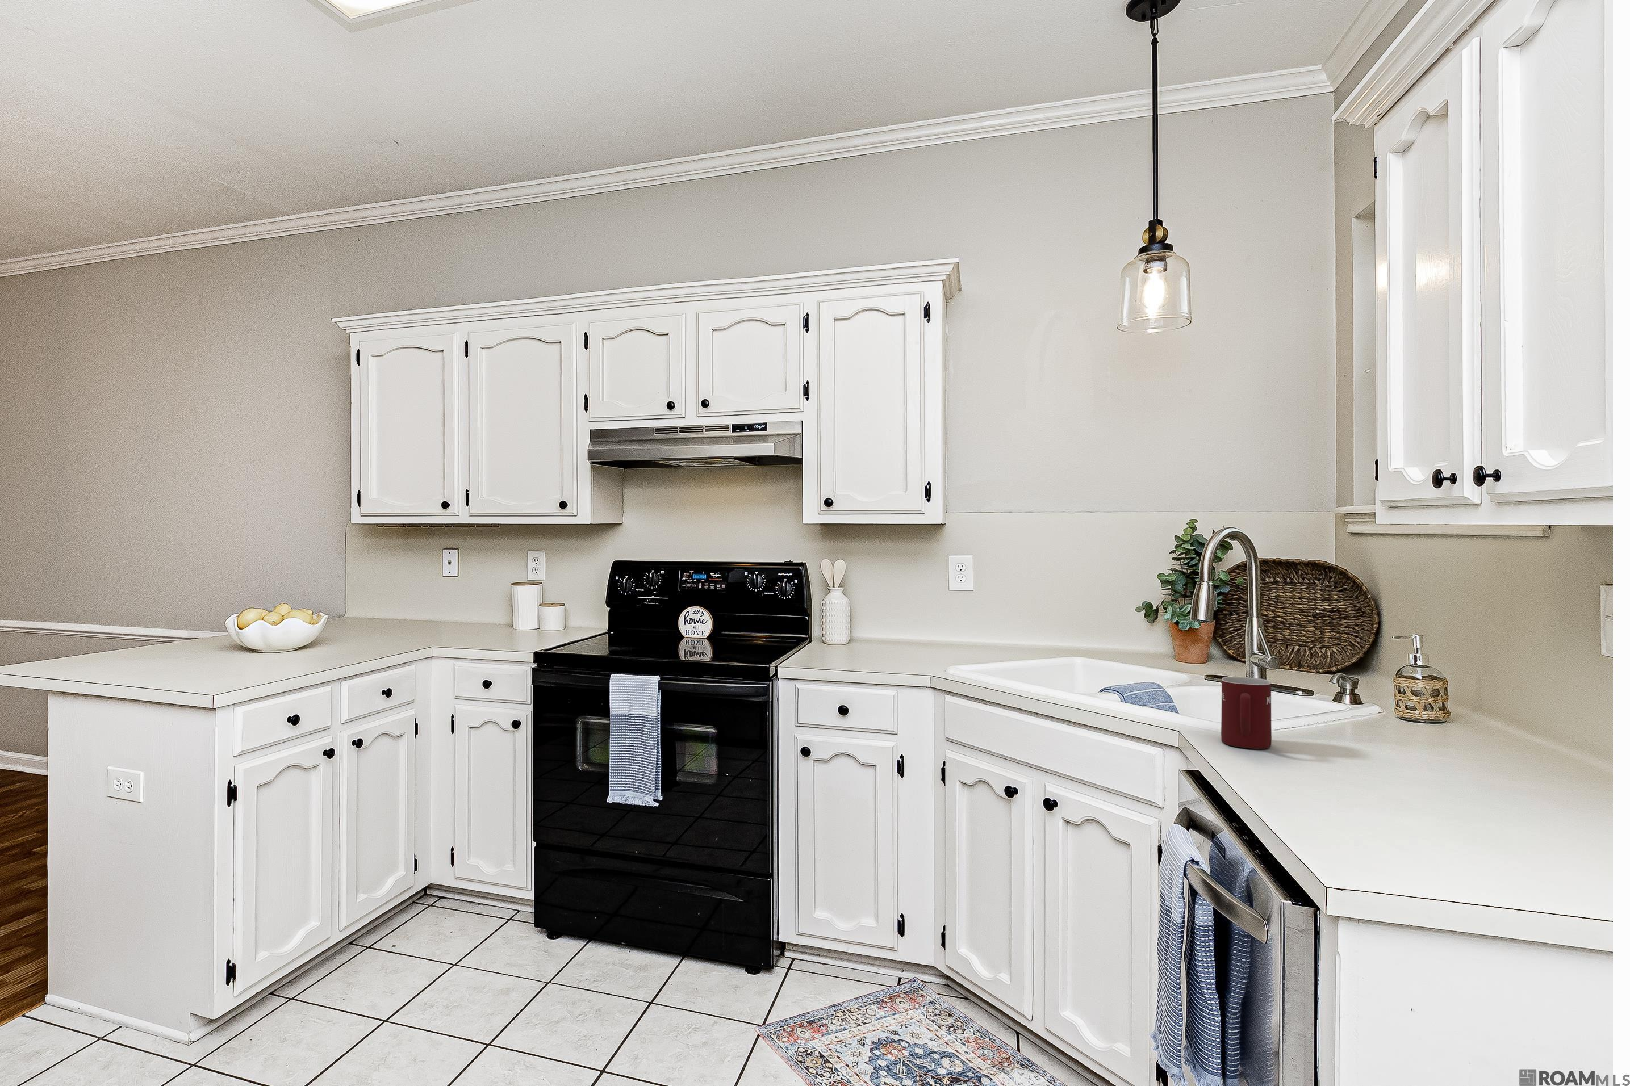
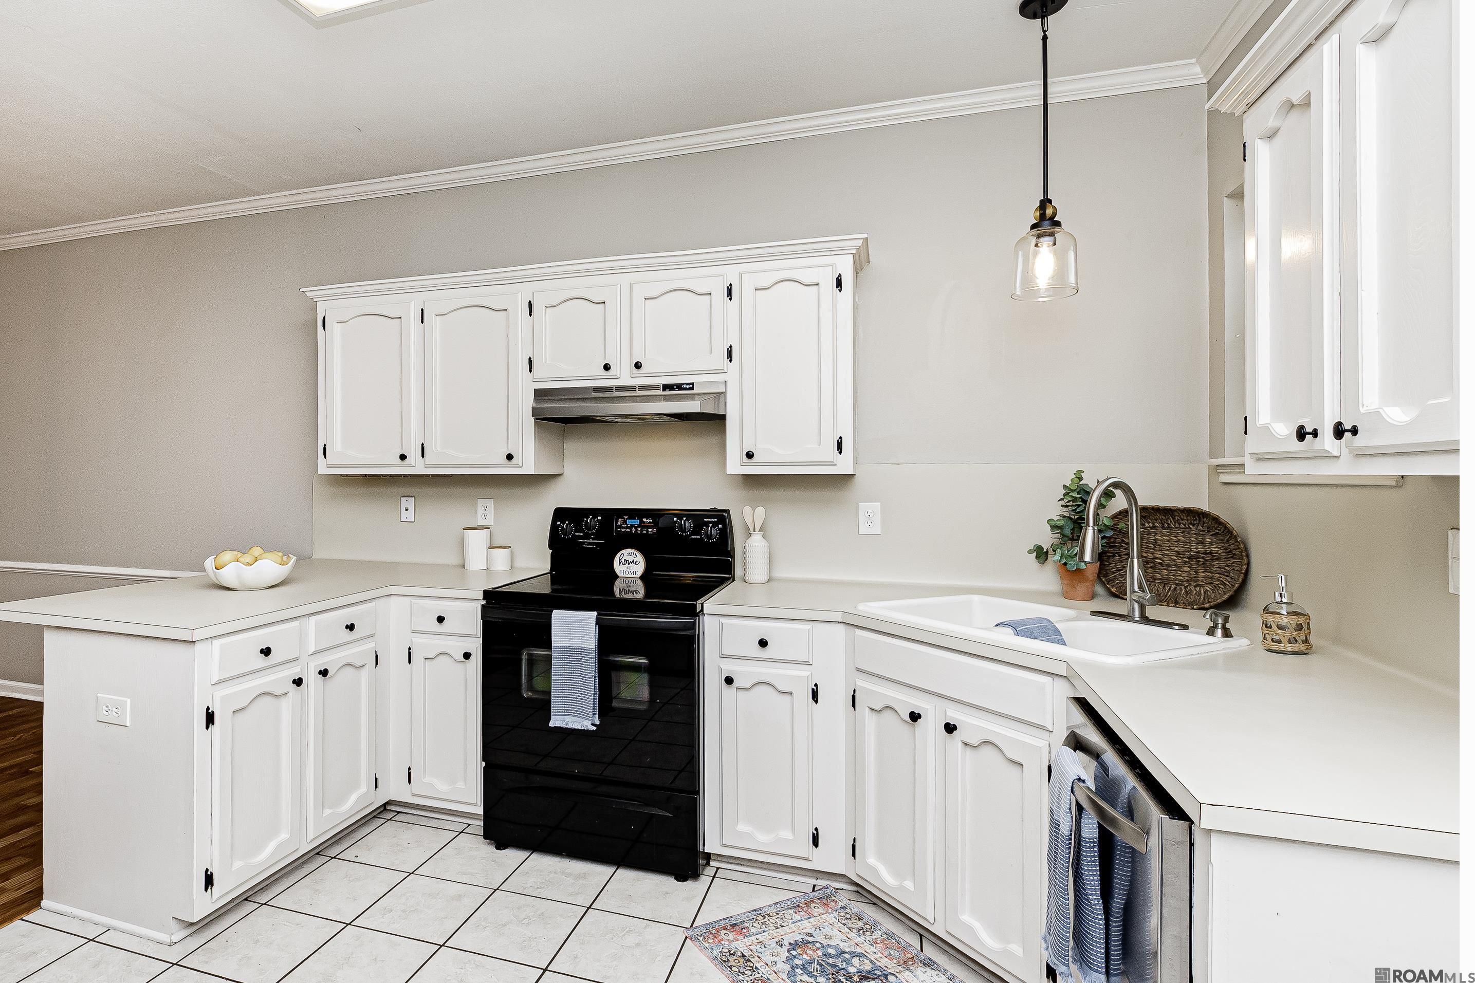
- mug [1220,676,1272,749]
